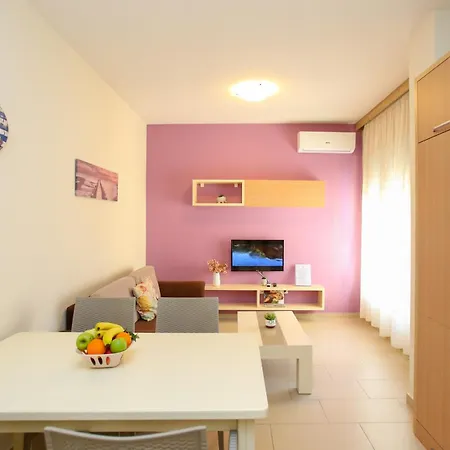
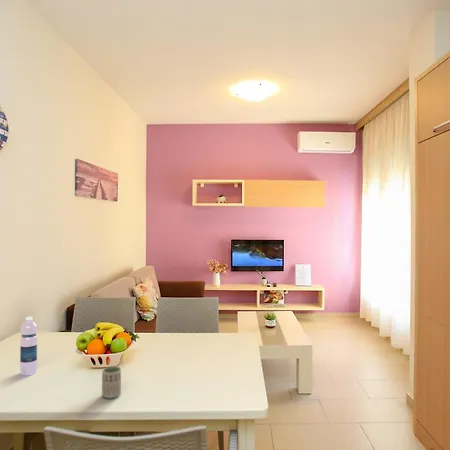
+ water bottle [19,316,38,377]
+ cup [101,365,122,400]
